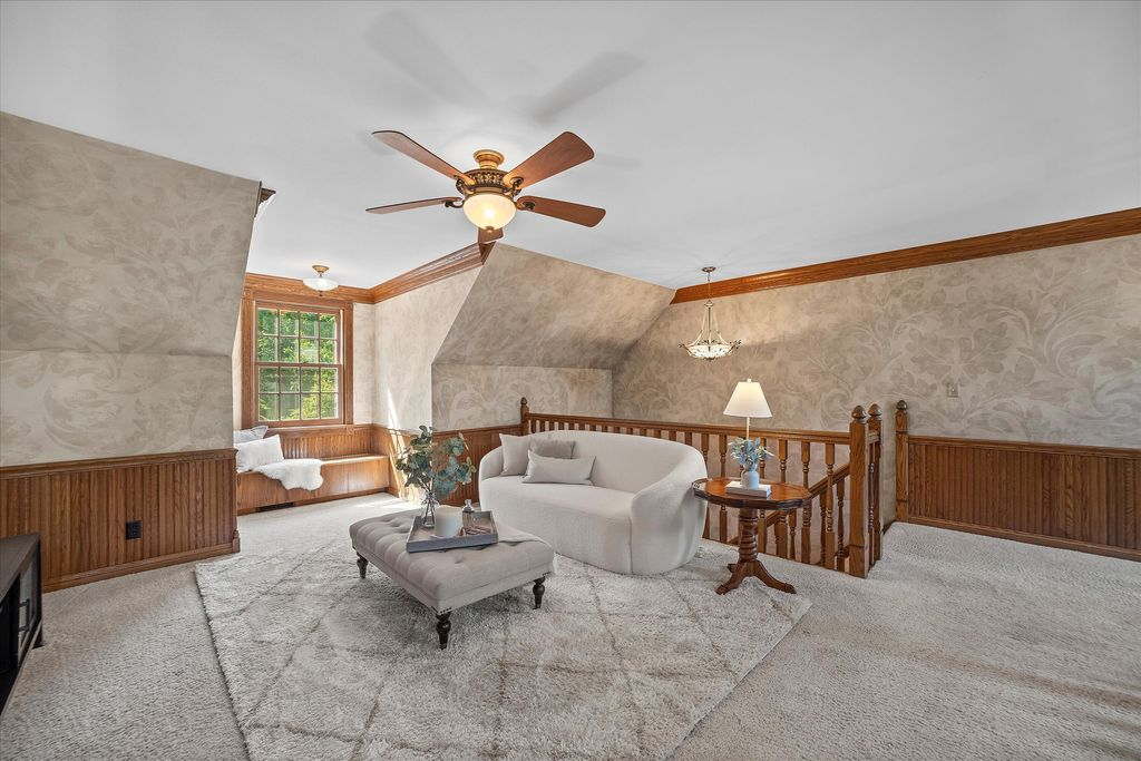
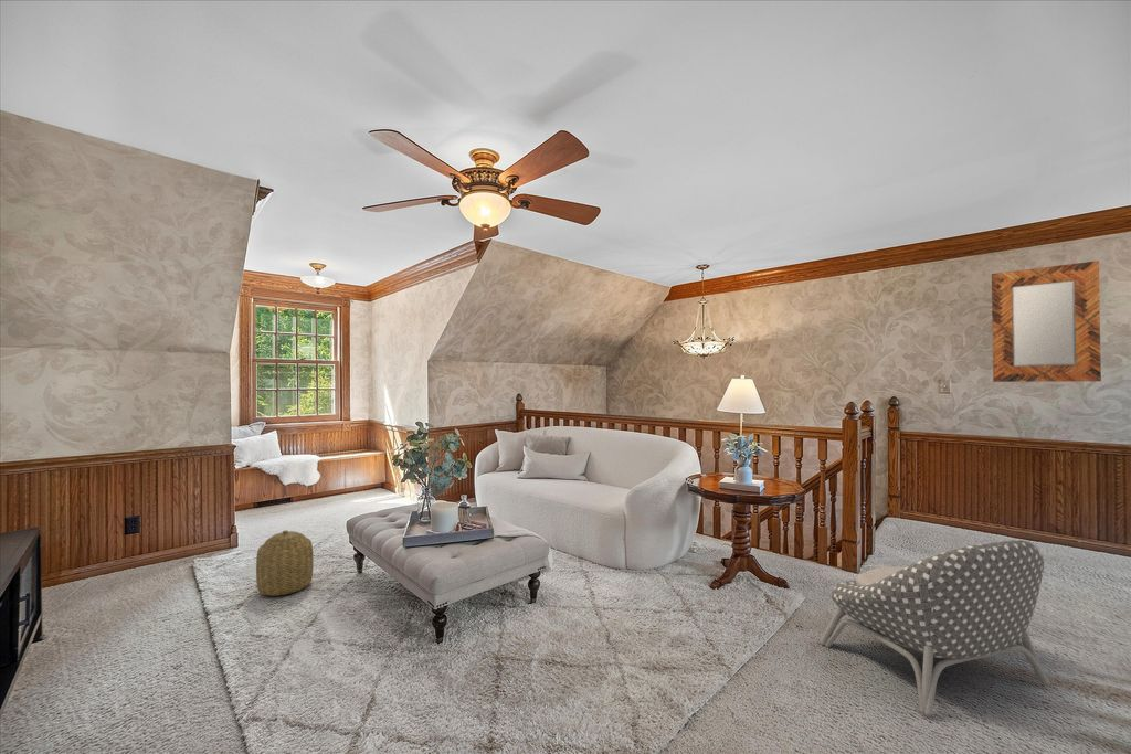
+ home mirror [991,259,1102,383]
+ armchair [818,539,1051,718]
+ basket [255,529,315,597]
